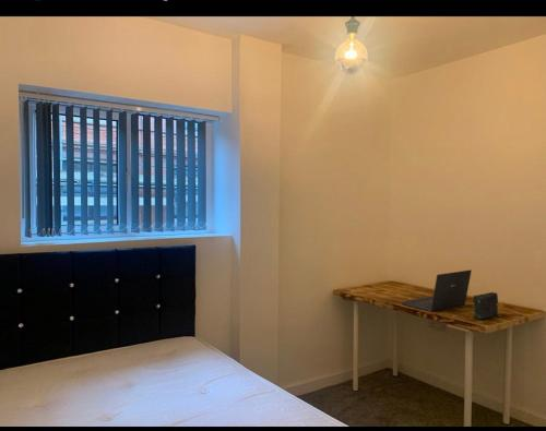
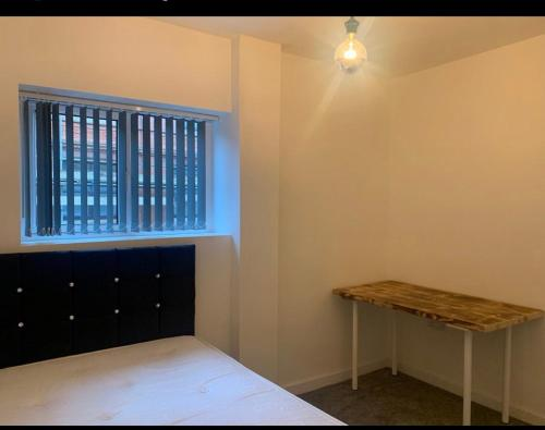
- laptop [400,268,472,312]
- speaker [472,291,499,321]
